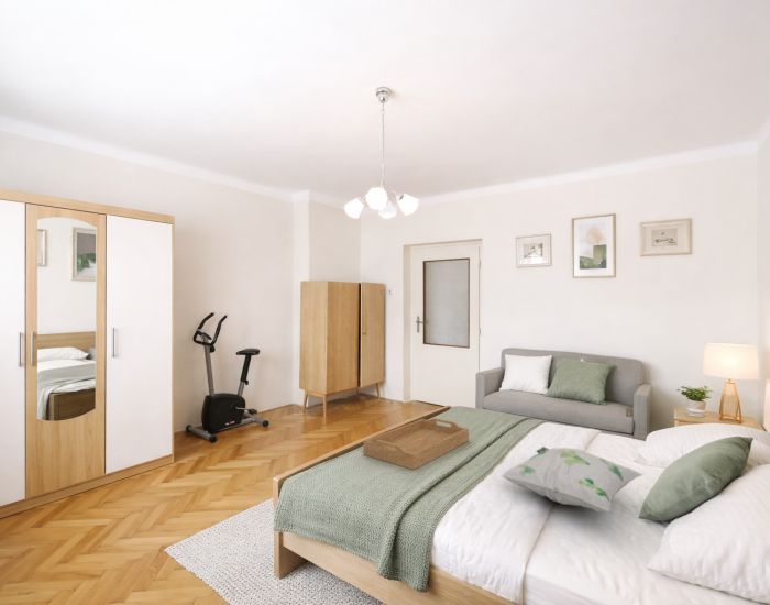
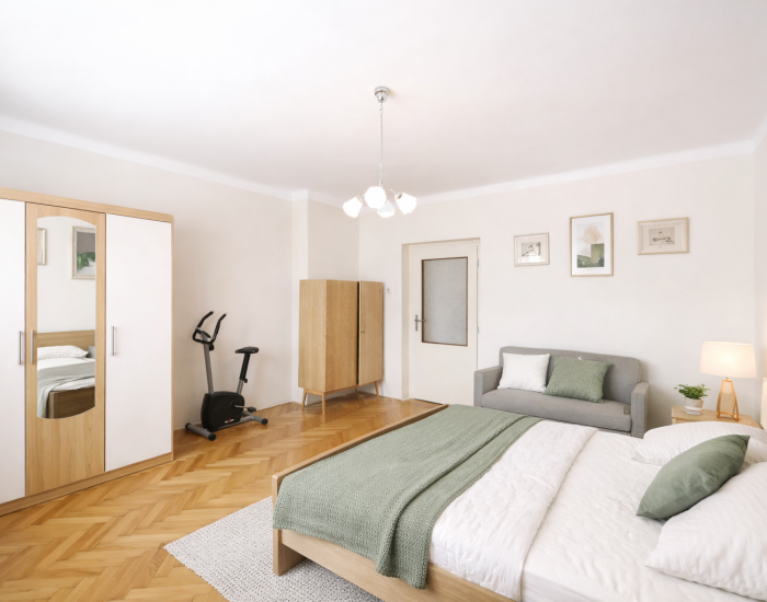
- serving tray [363,417,470,471]
- decorative pillow [501,446,645,514]
